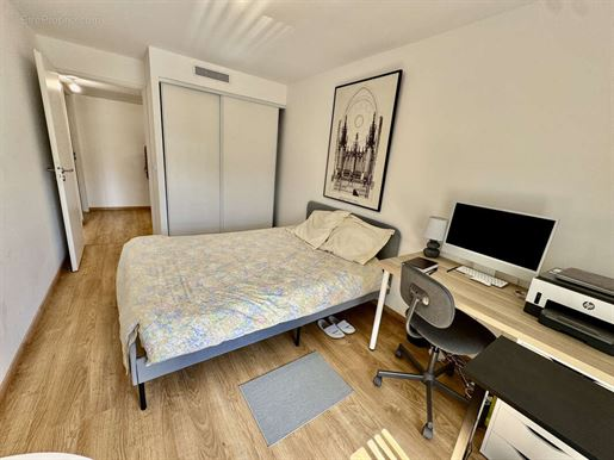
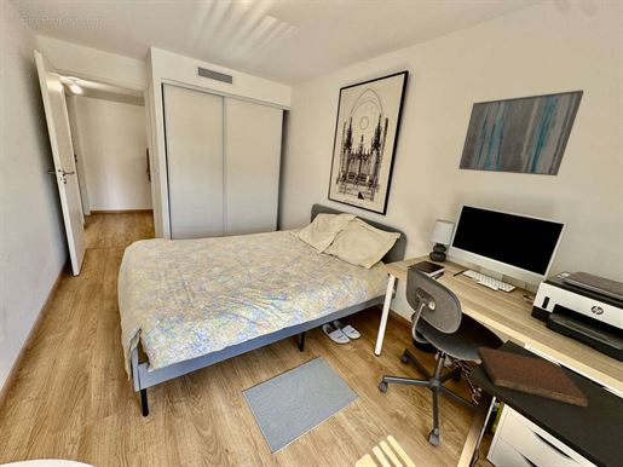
+ wall art [457,90,584,177]
+ notebook [475,346,589,408]
